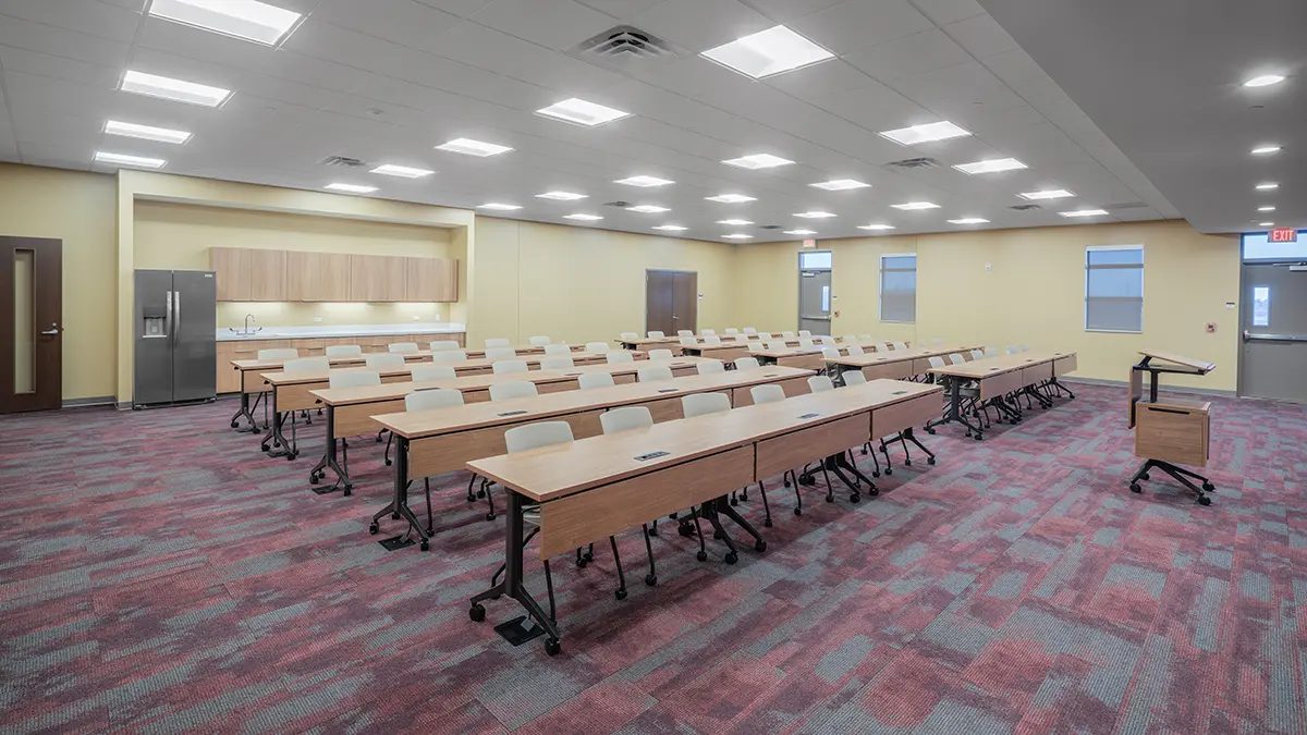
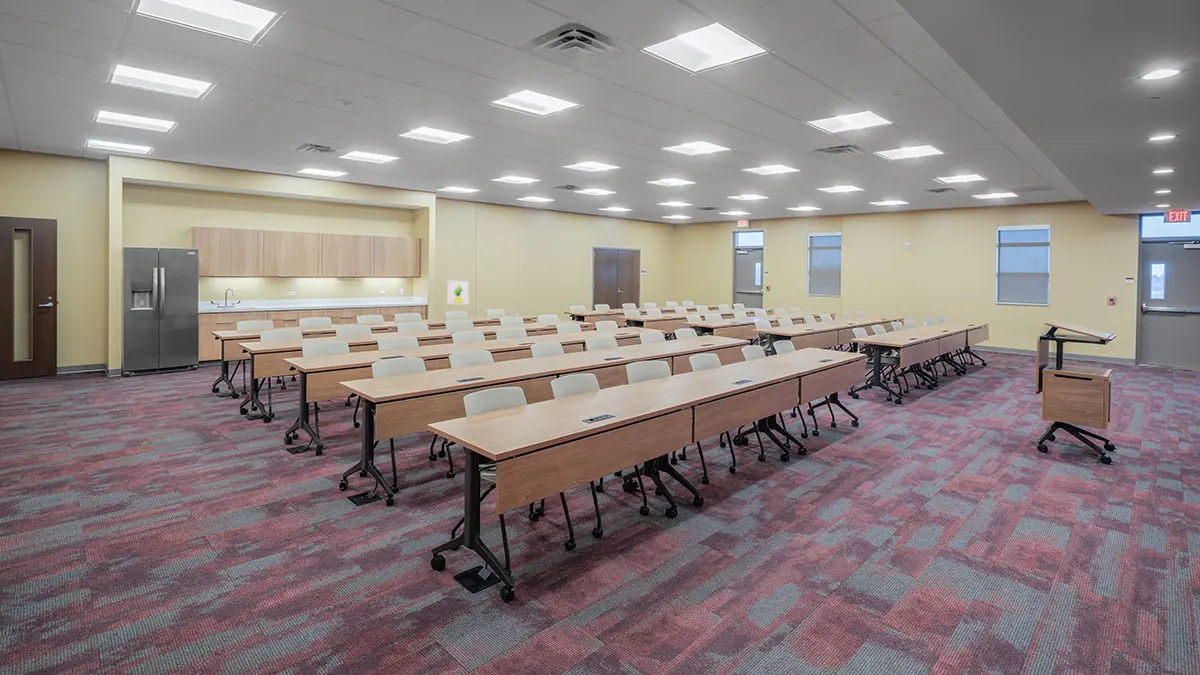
+ wall art [447,279,470,305]
